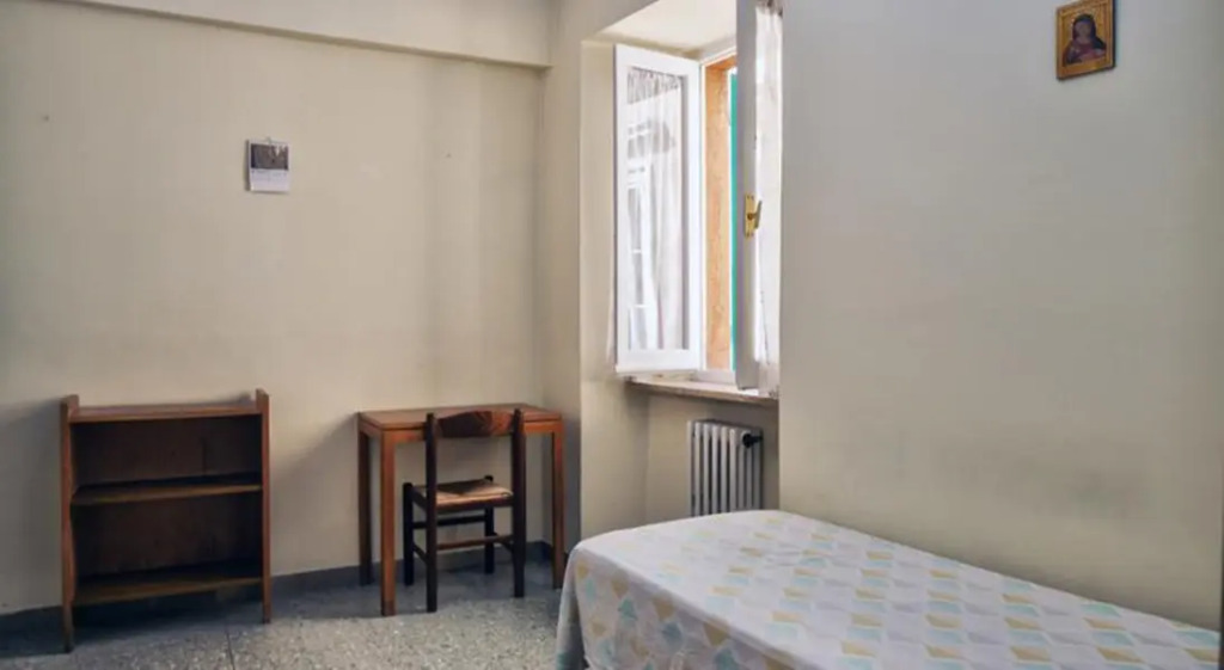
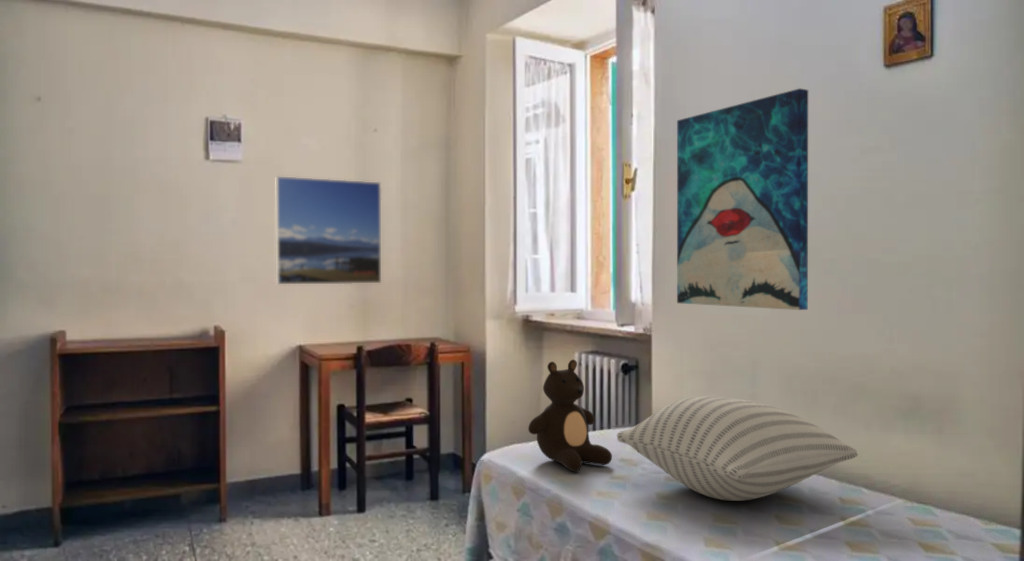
+ teddy bear [527,359,613,472]
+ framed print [275,175,382,285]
+ pillow [616,395,859,502]
+ wall art [676,87,809,311]
